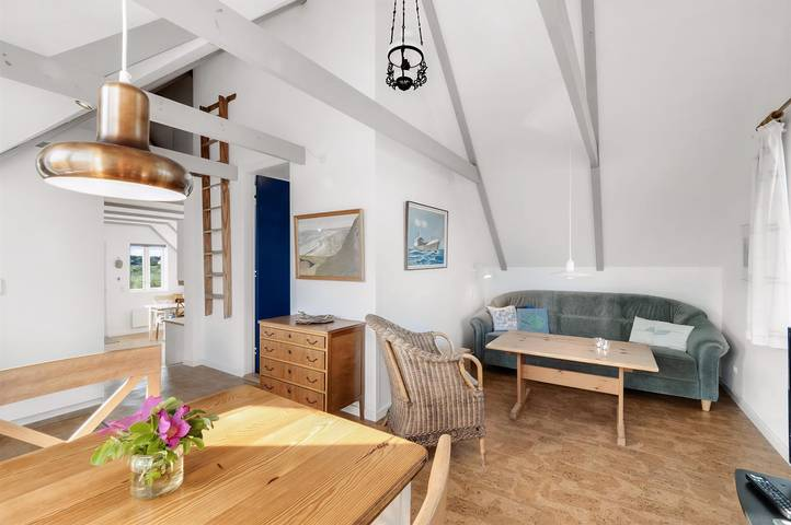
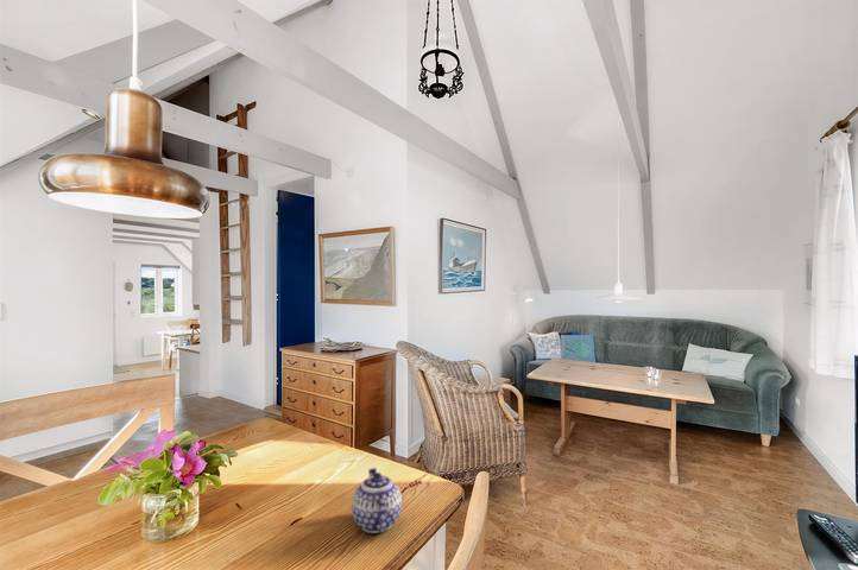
+ teapot [351,467,403,534]
